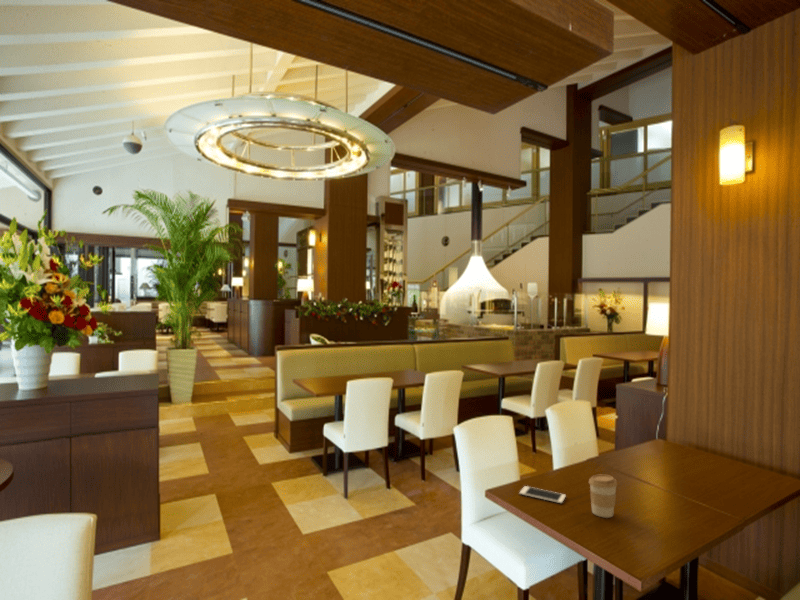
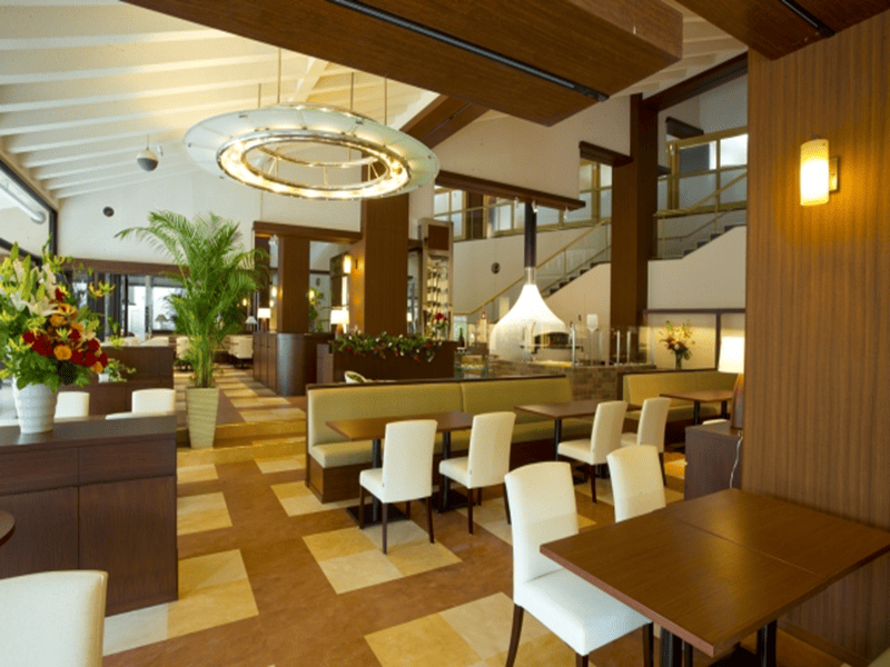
- coffee cup [588,474,618,519]
- cell phone [518,485,567,504]
